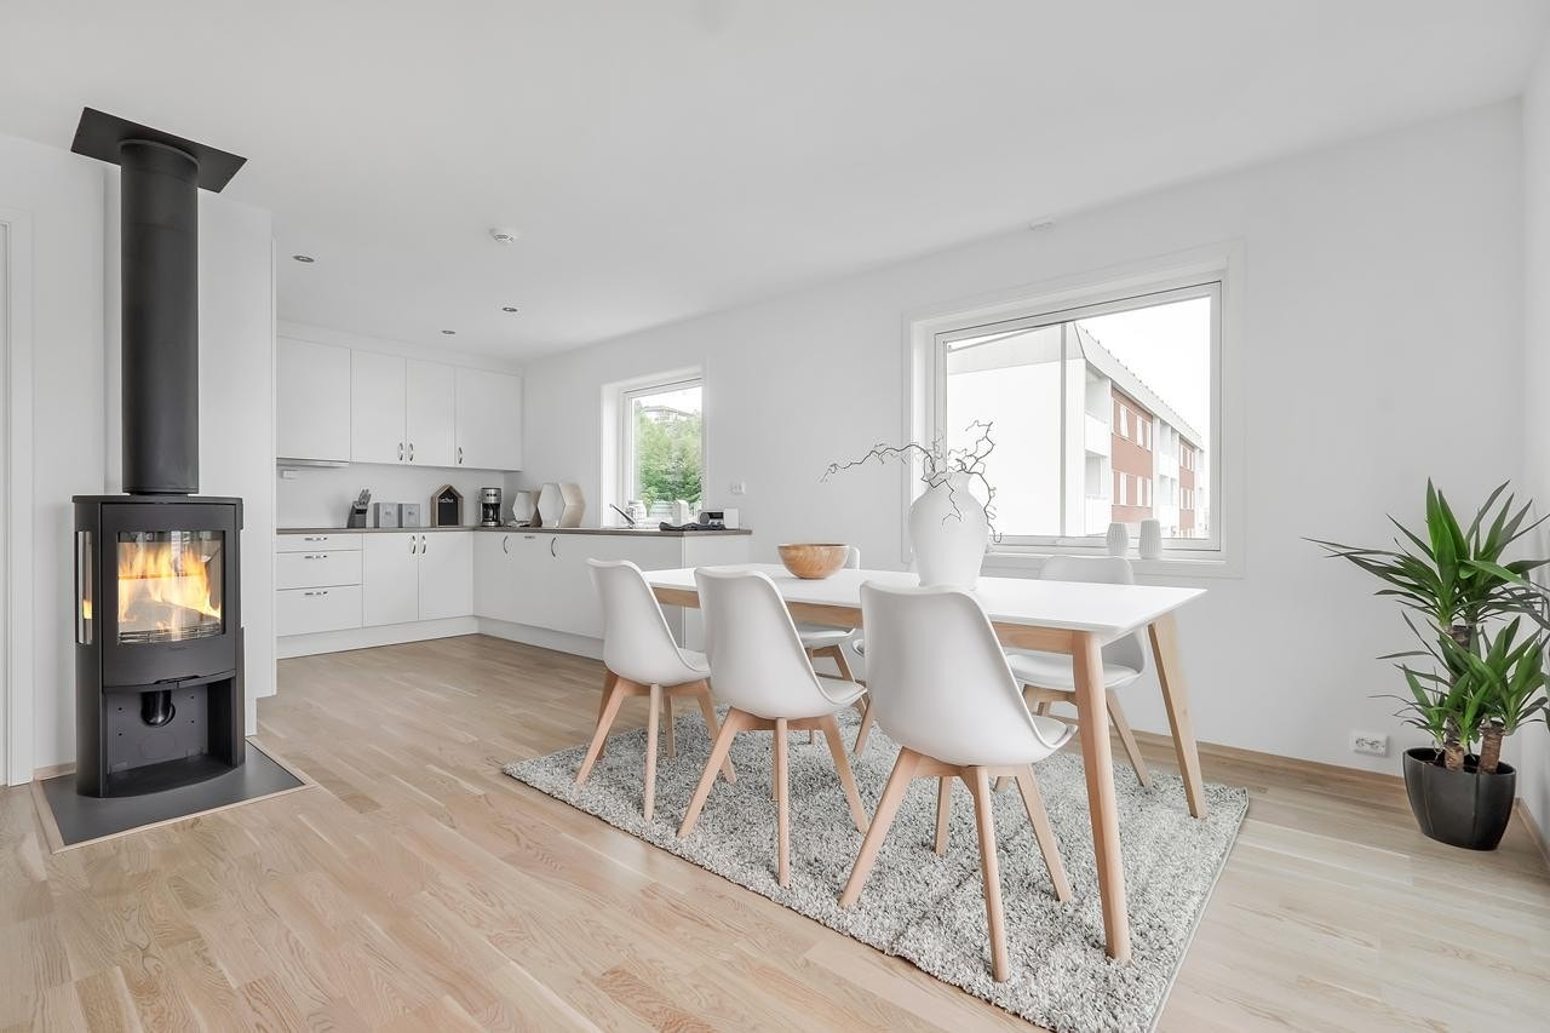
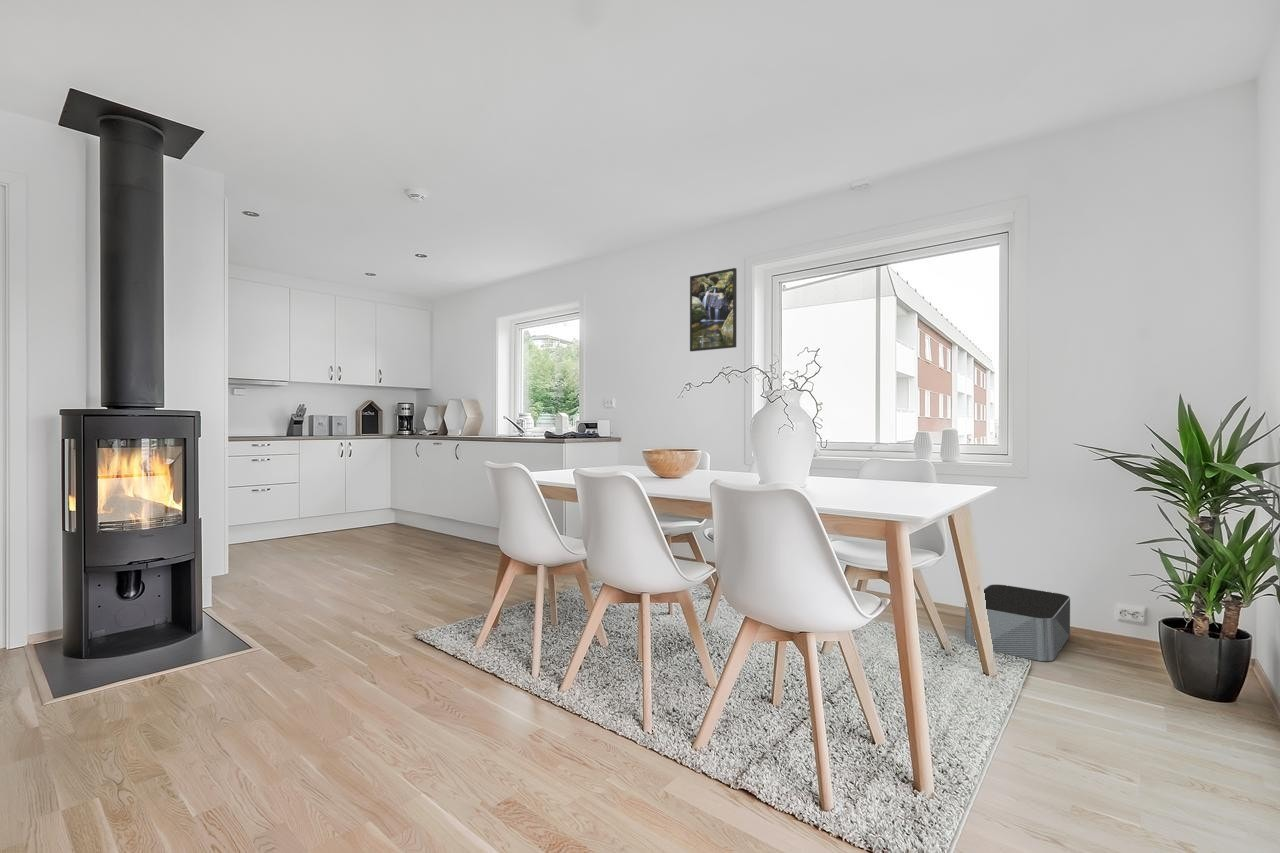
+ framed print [689,267,738,352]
+ storage bin [965,583,1071,662]
